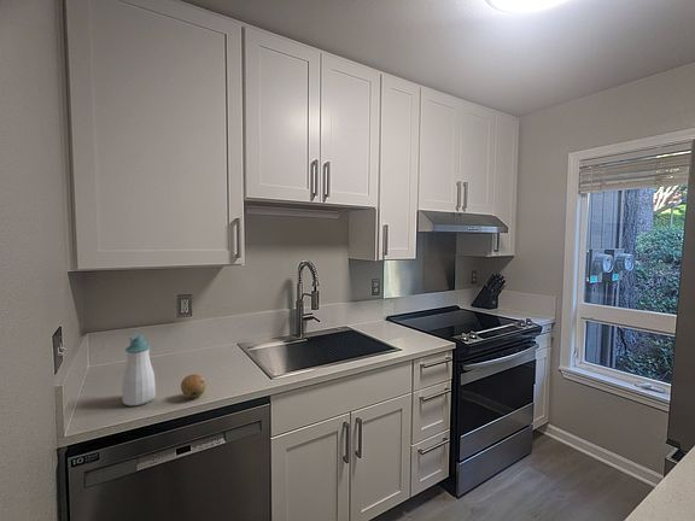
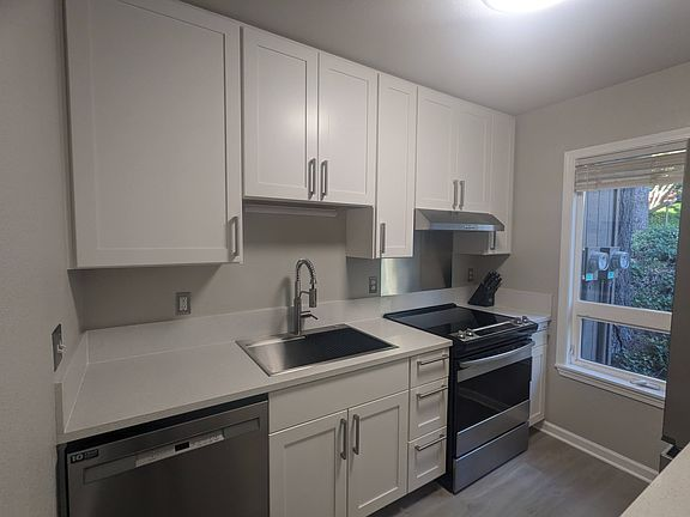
- soap bottle [121,333,157,406]
- fruit [180,373,208,399]
